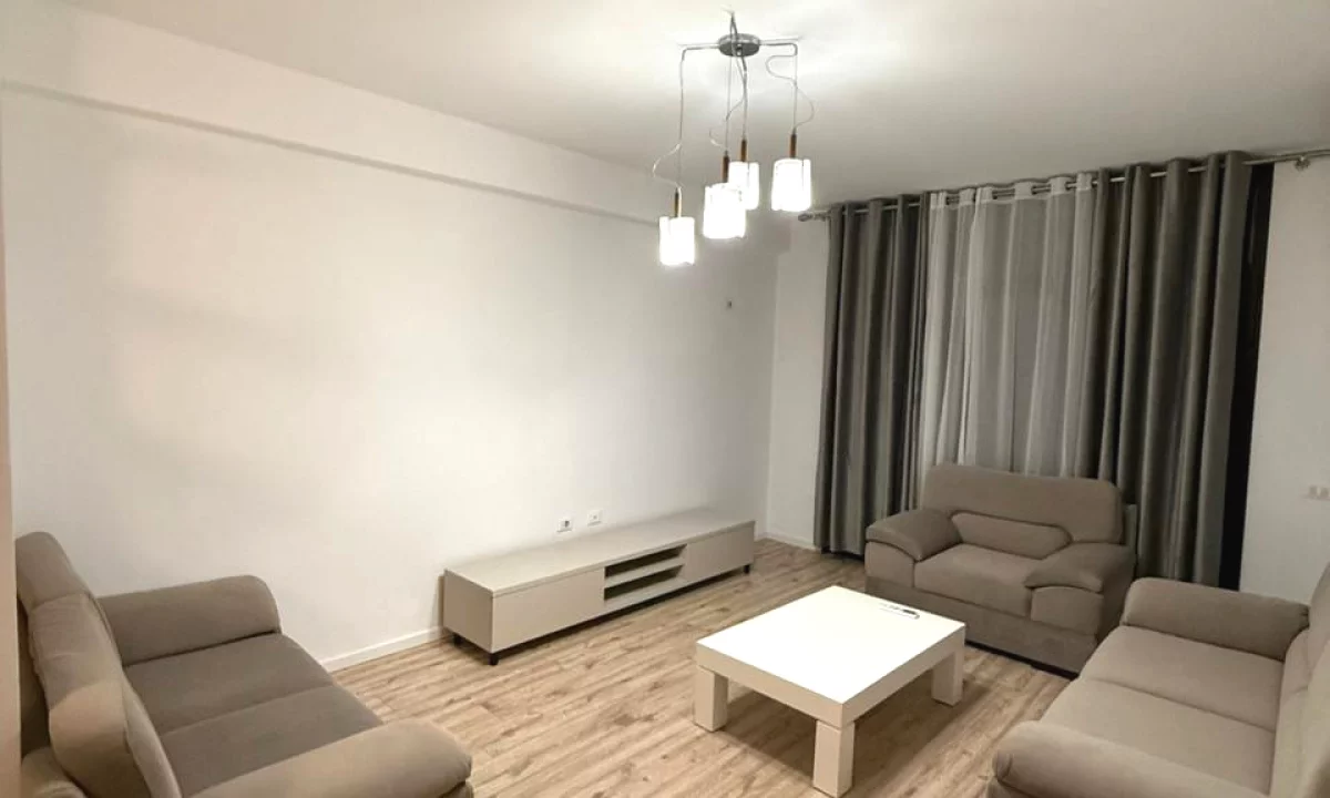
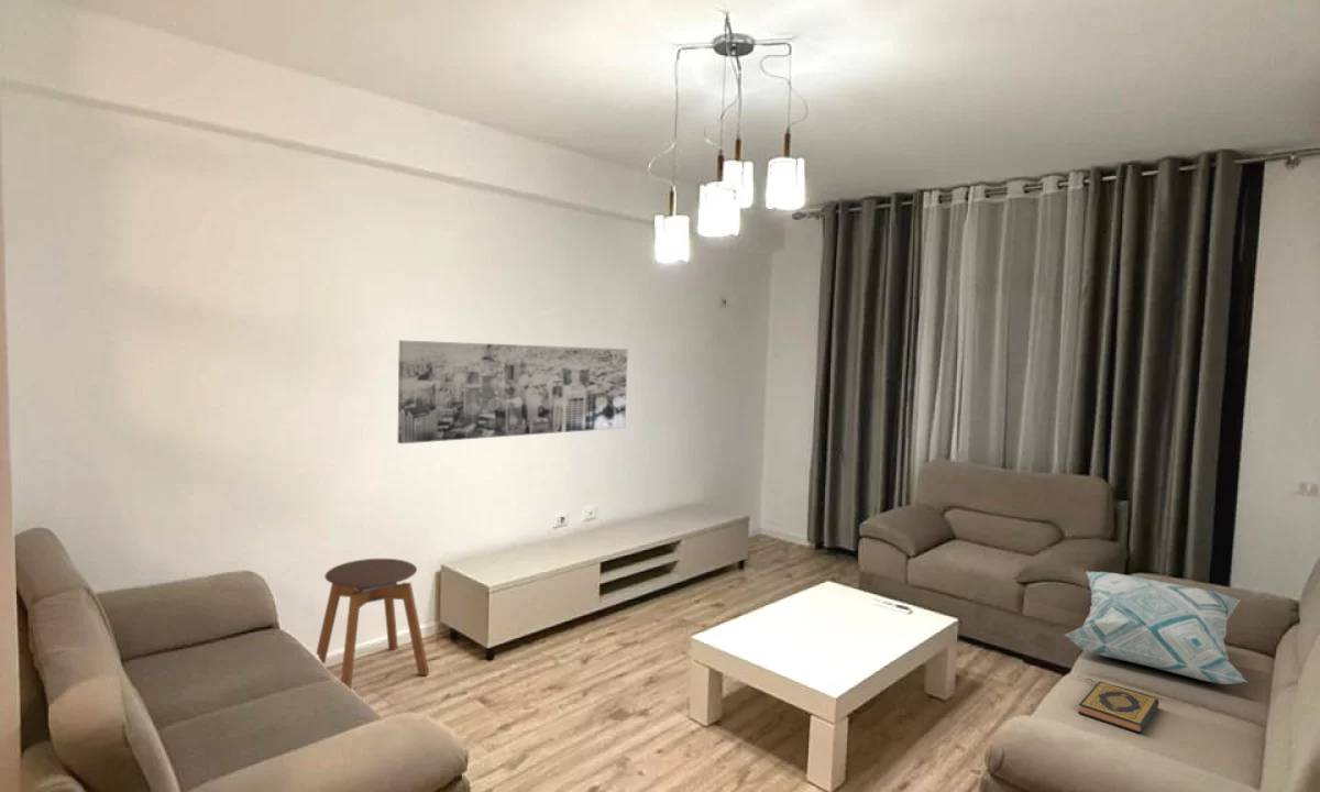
+ decorative pillow [1063,570,1248,685]
+ hardback book [1078,680,1160,734]
+ stool [315,558,430,690]
+ wall art [397,339,629,444]
